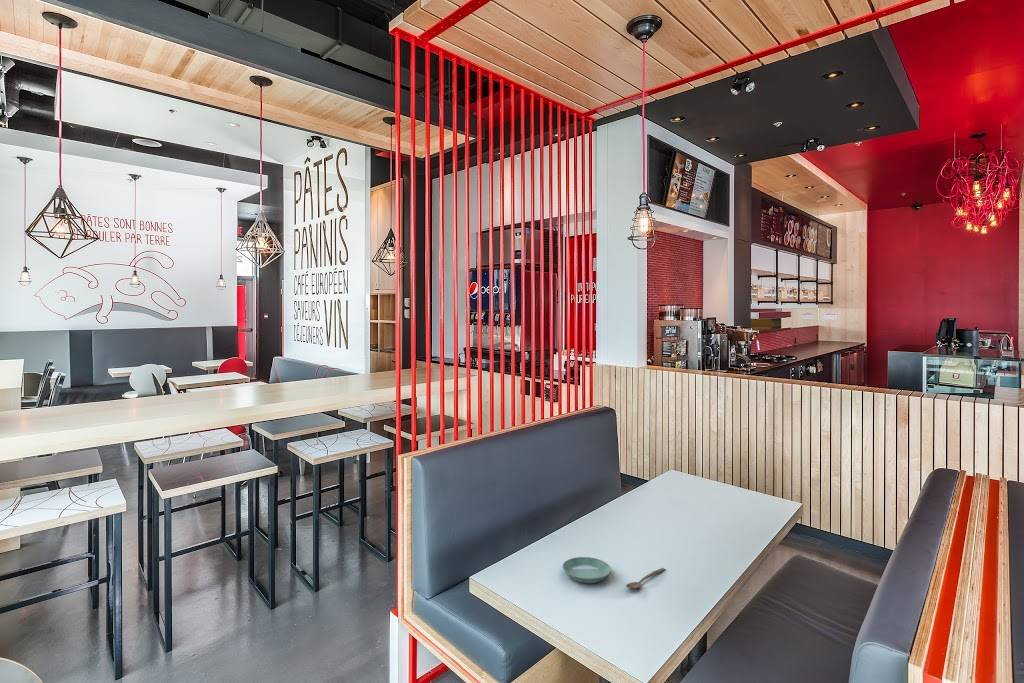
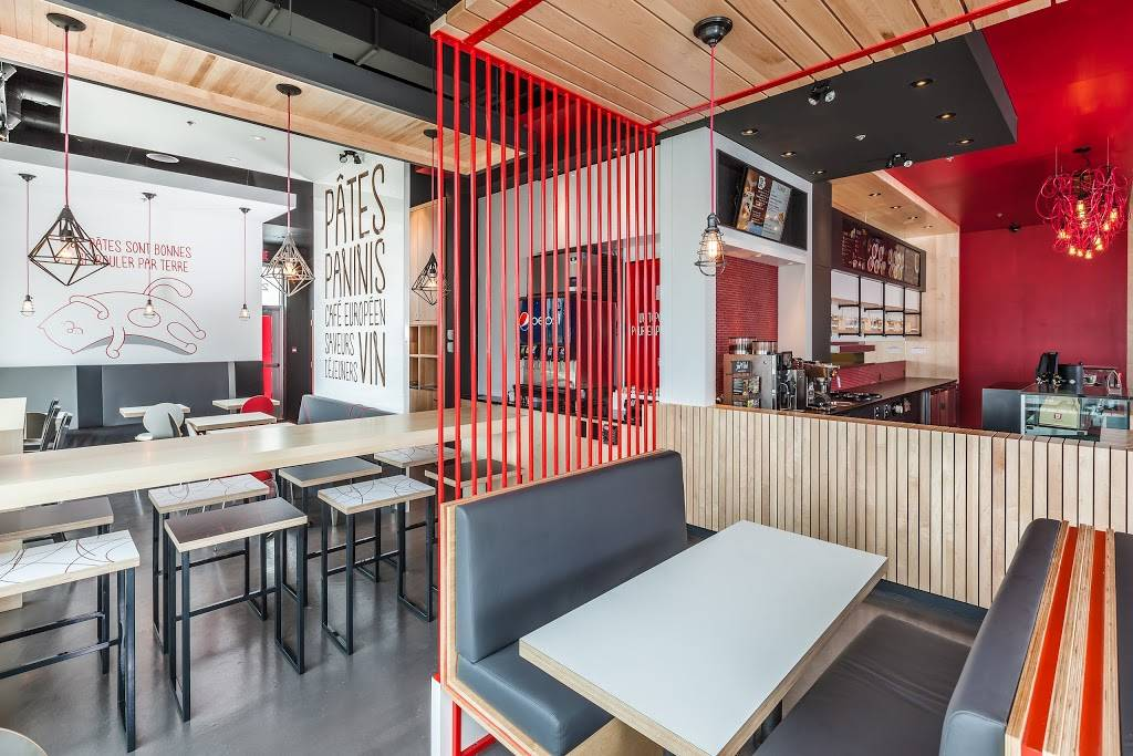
- spoon [625,567,667,589]
- saucer [561,556,612,584]
